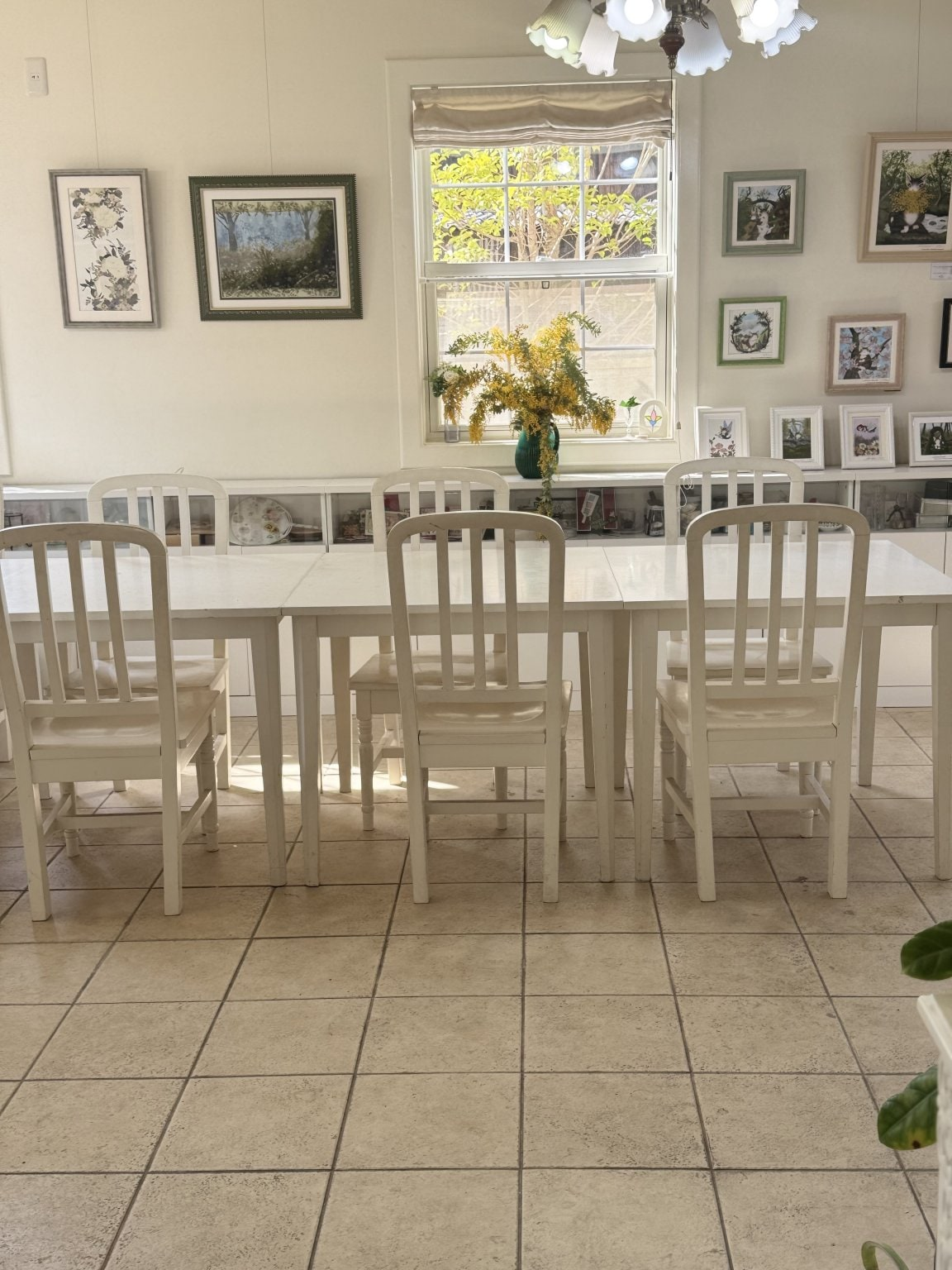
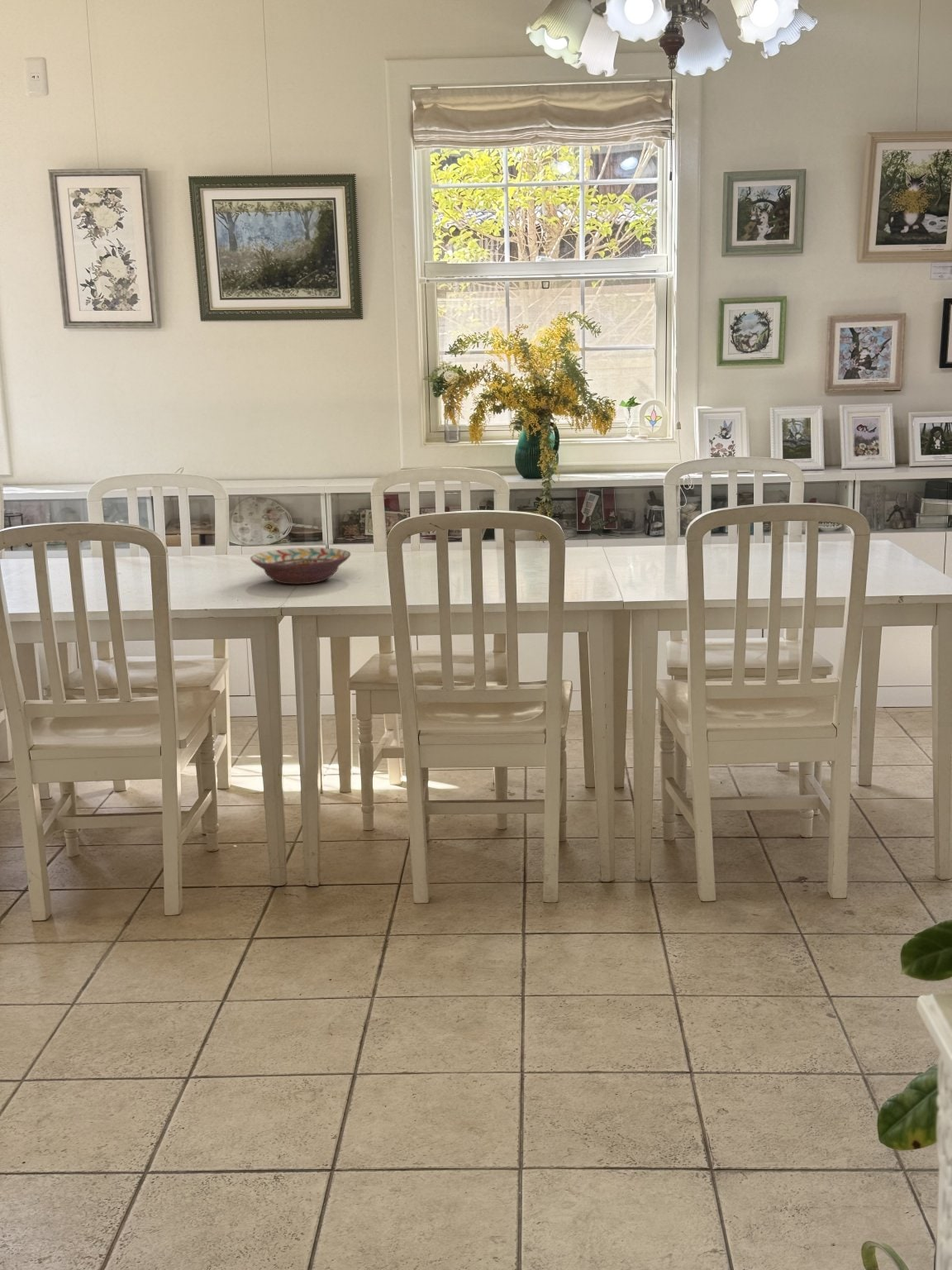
+ decorative bowl [250,547,351,585]
